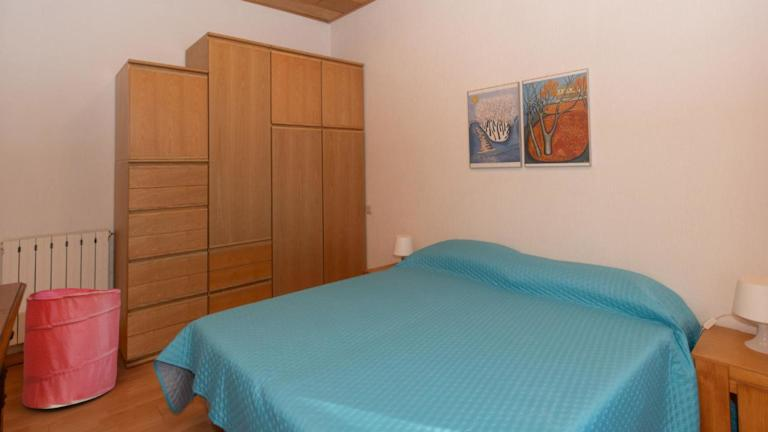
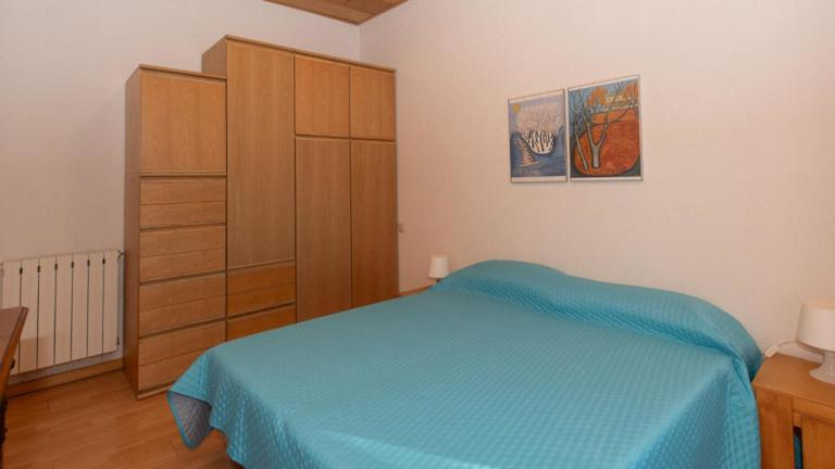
- laundry hamper [21,287,122,410]
